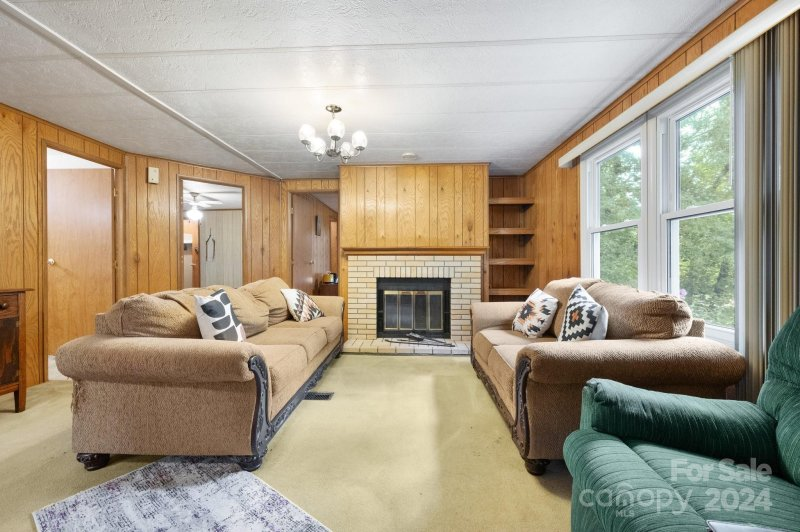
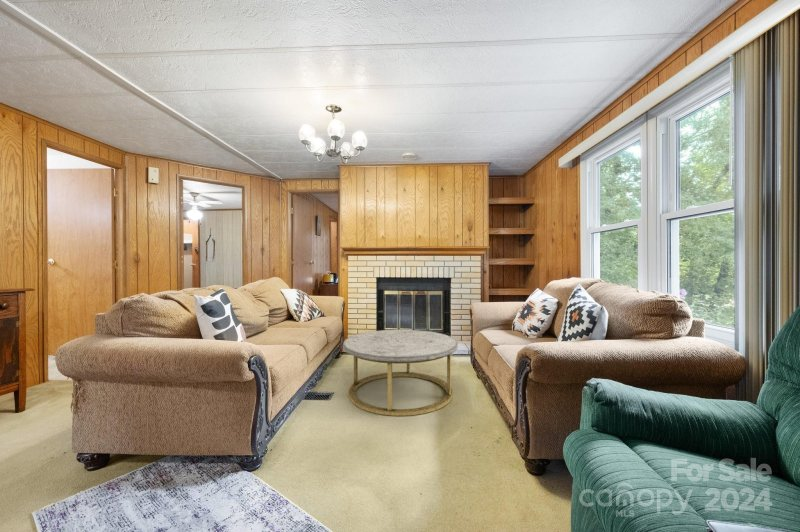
+ coffee table [342,329,459,417]
